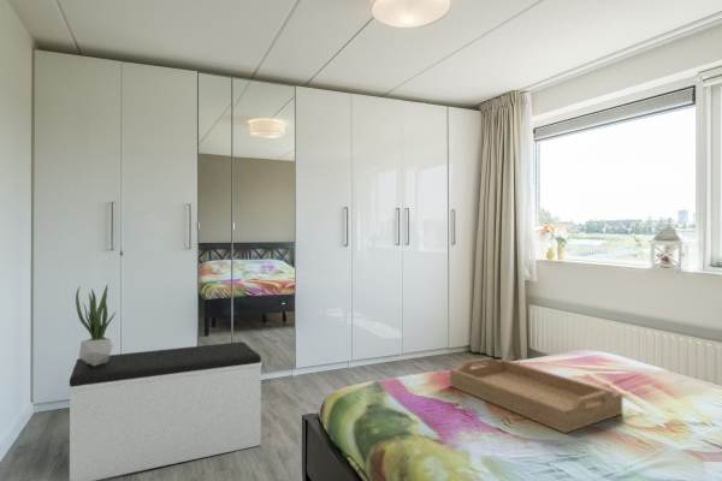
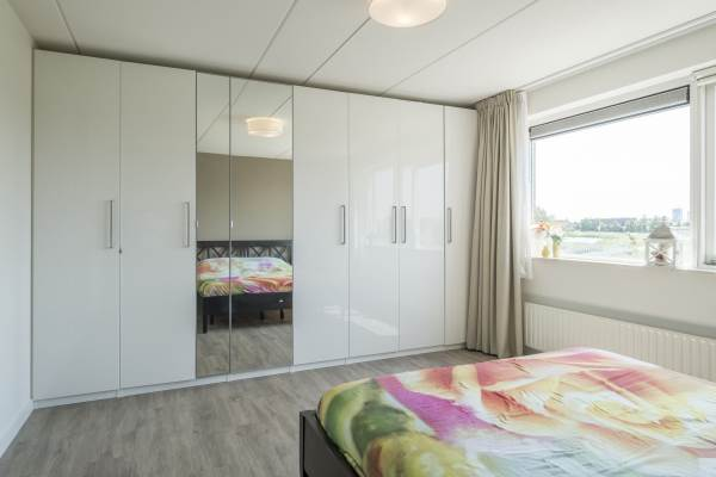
- serving tray [449,356,623,434]
- bench [67,340,262,481]
- potted plant [75,285,117,366]
